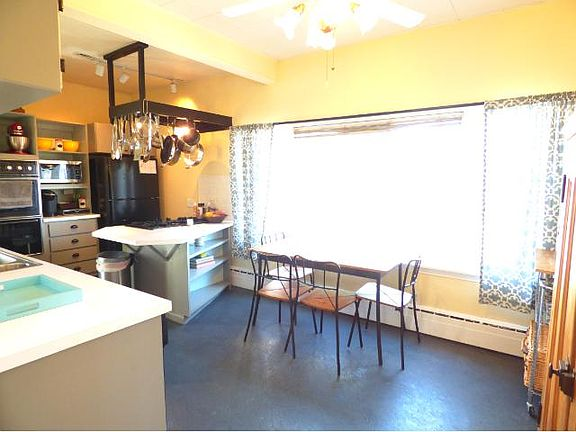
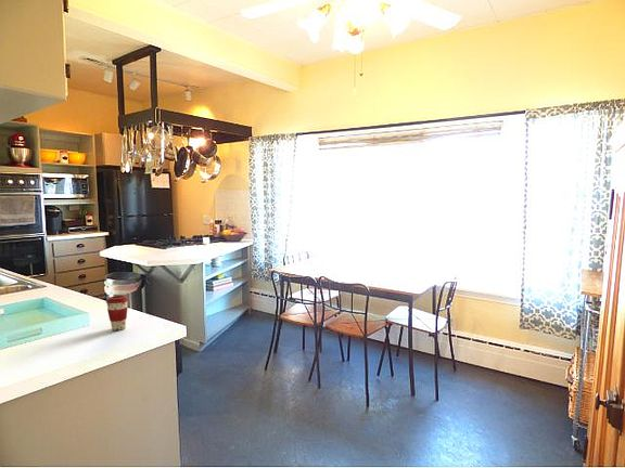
+ coffee cup [105,295,129,332]
